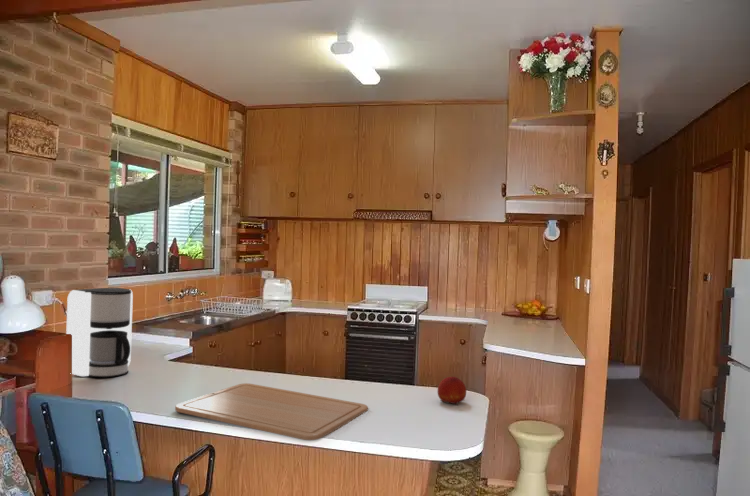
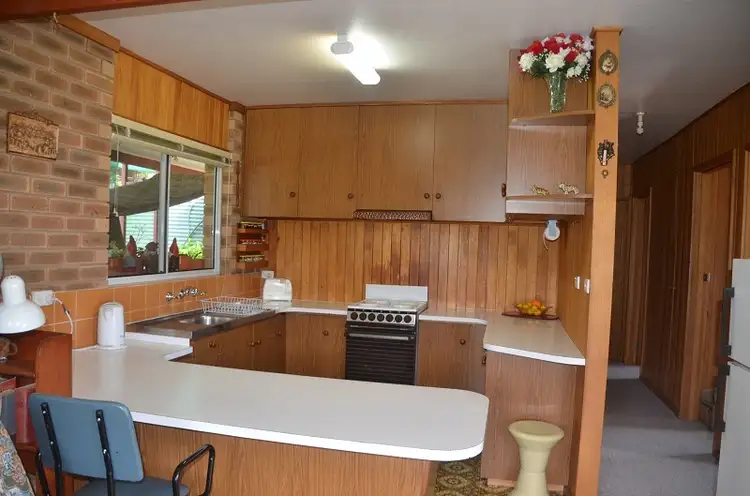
- fruit [437,376,467,406]
- chopping board [174,382,369,441]
- coffee maker [65,287,134,379]
